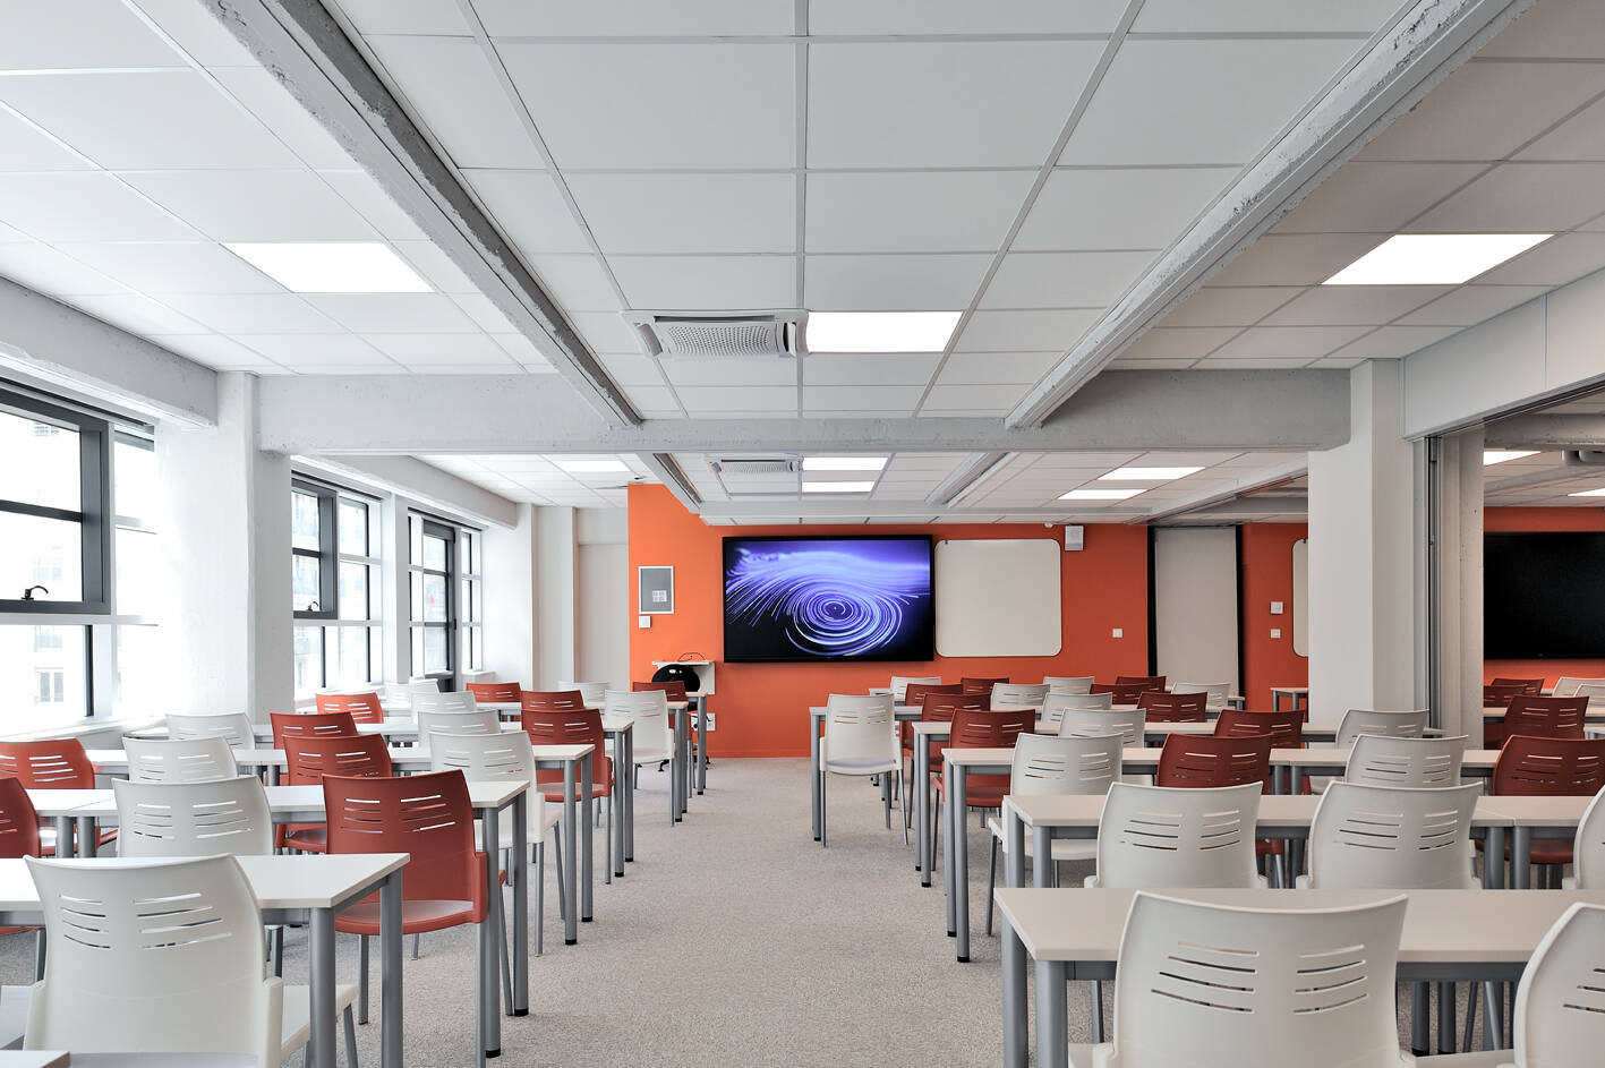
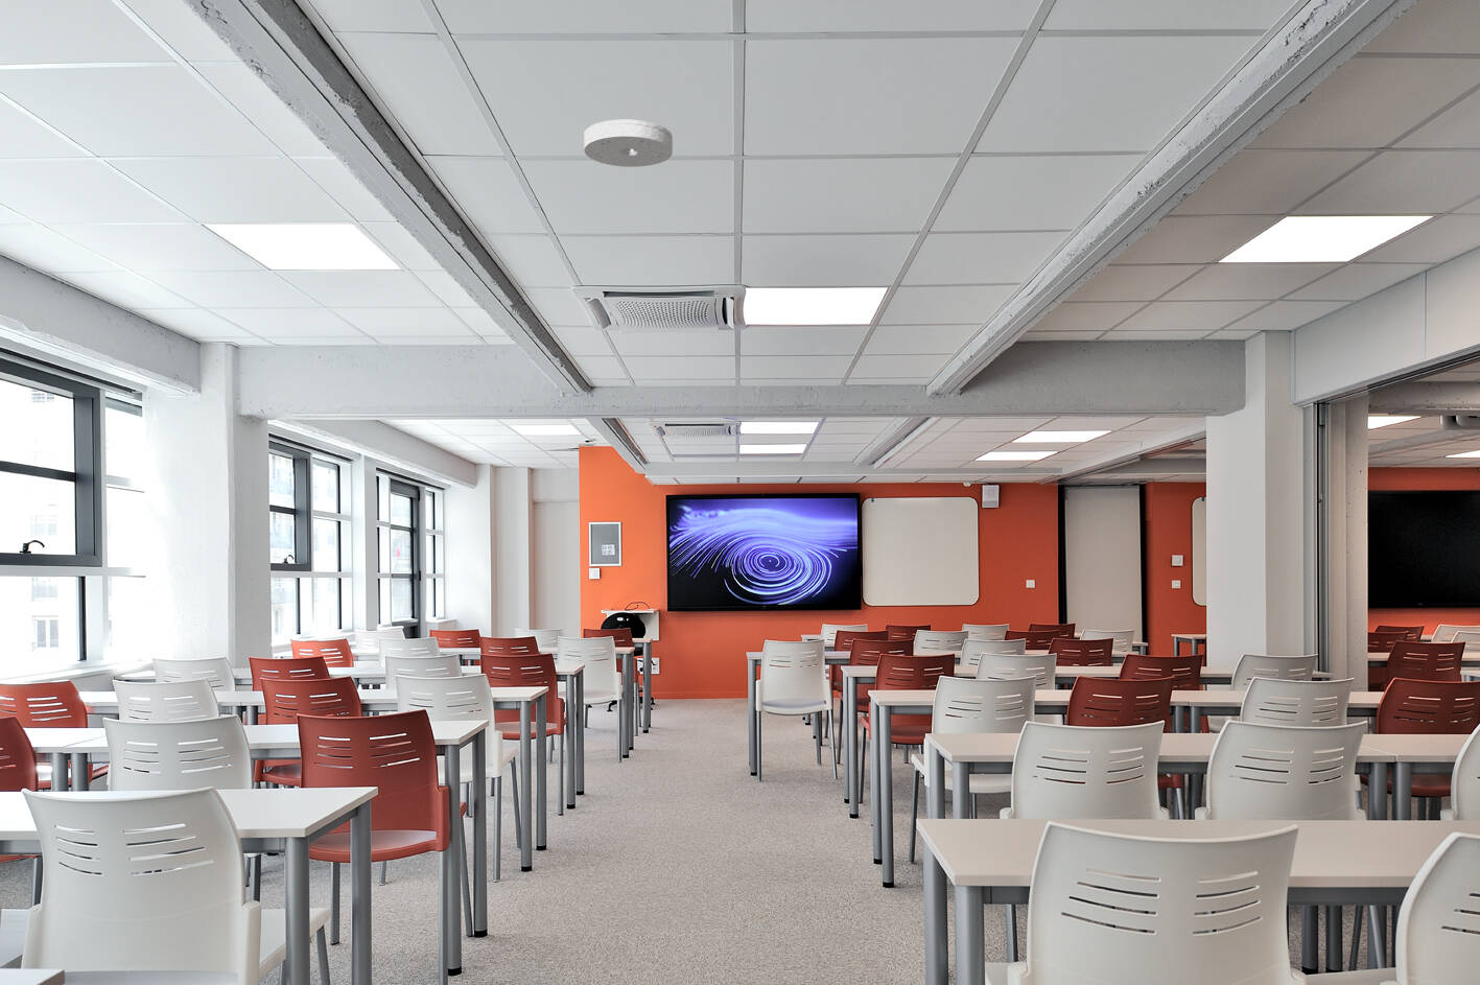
+ smoke detector [582,119,674,168]
